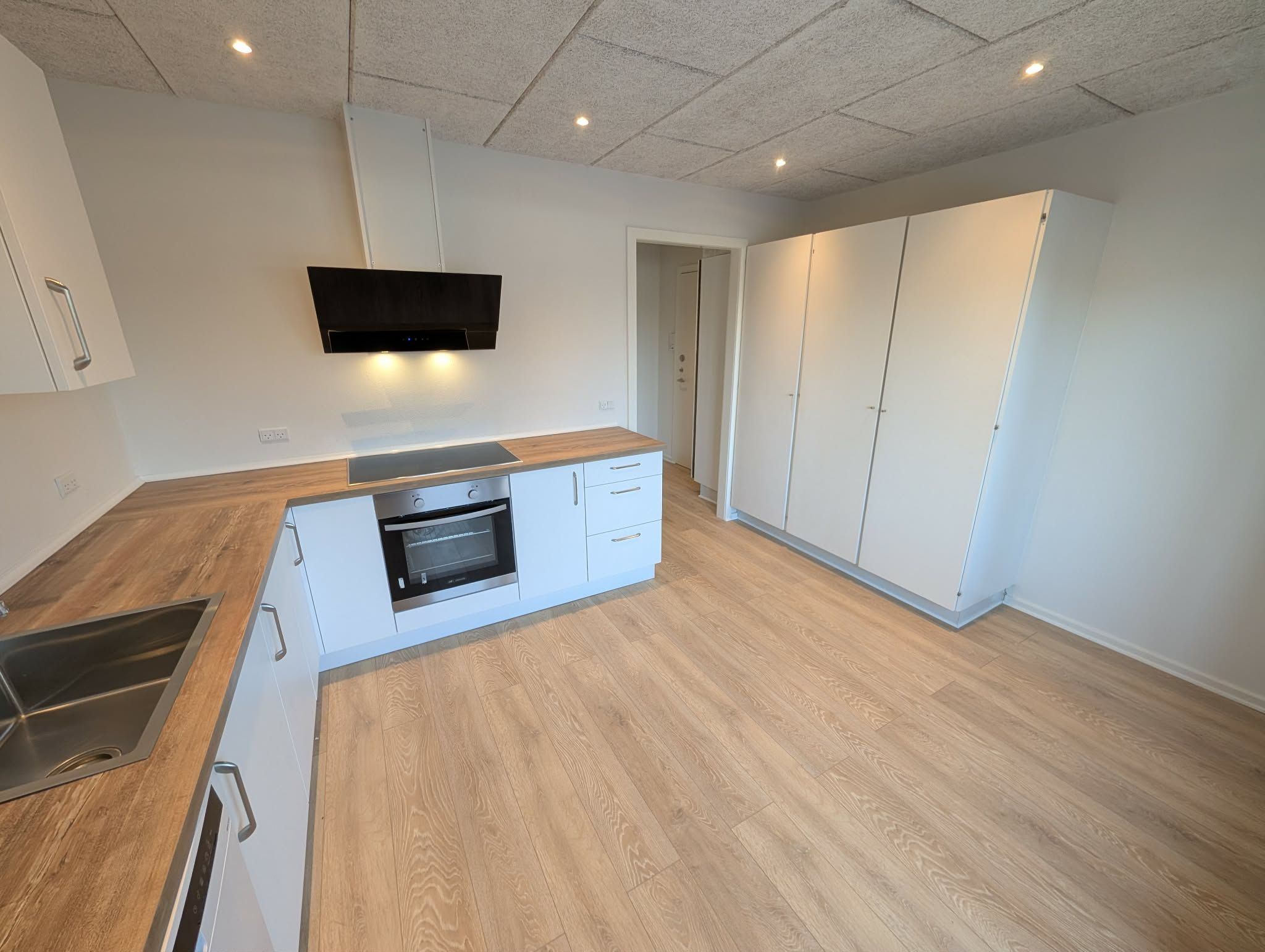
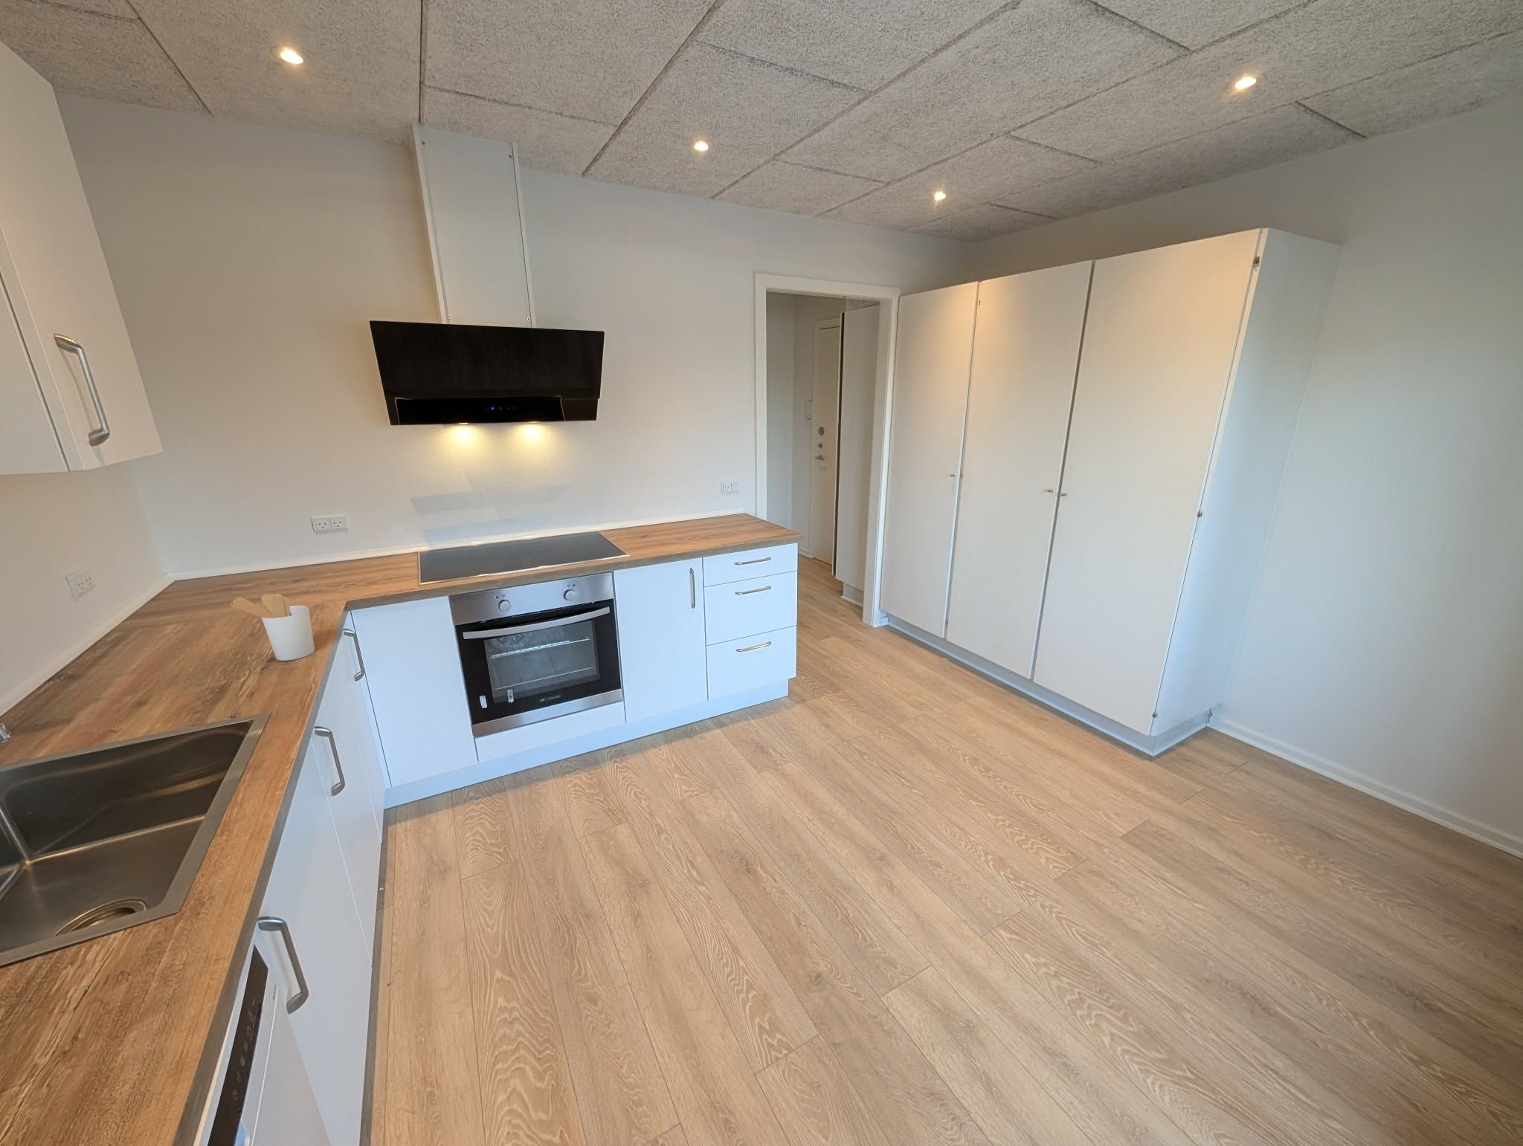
+ utensil holder [230,593,315,661]
